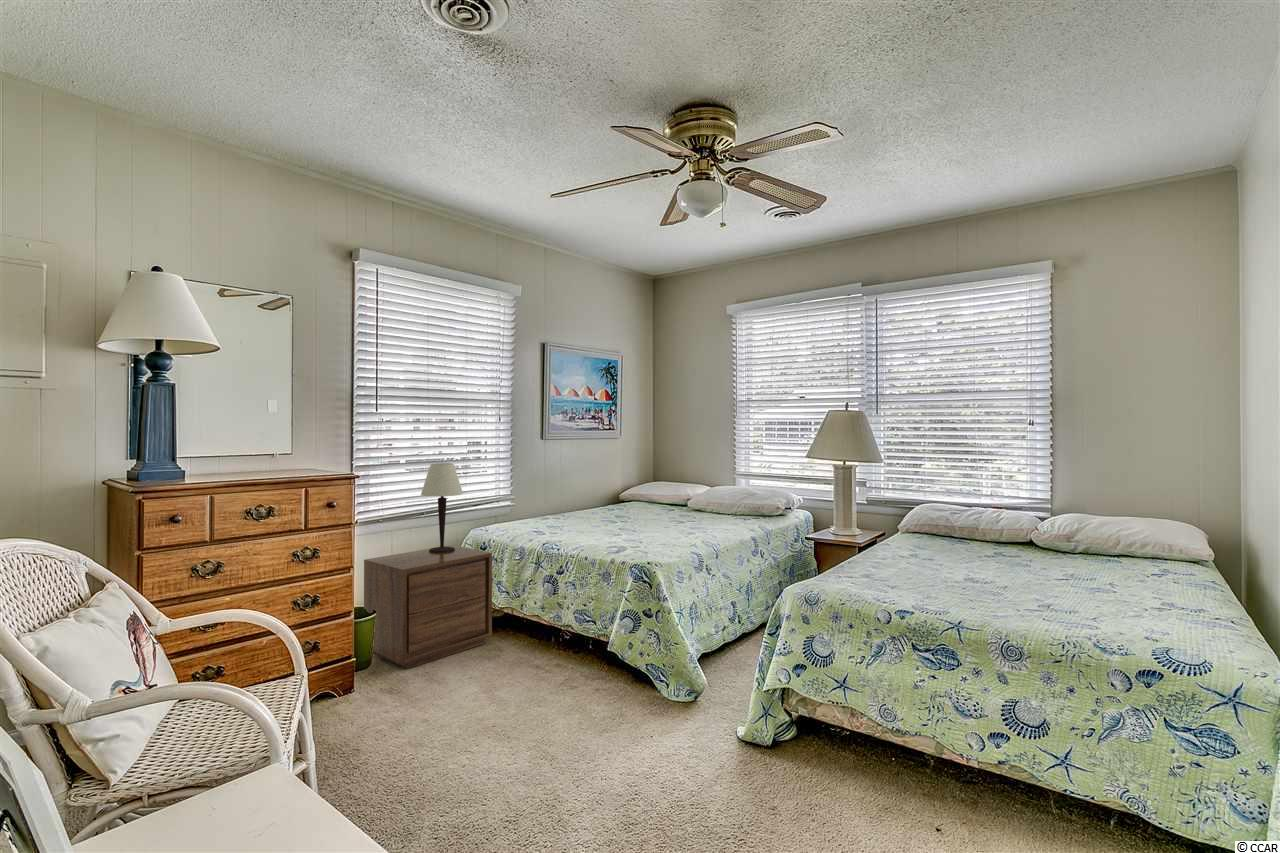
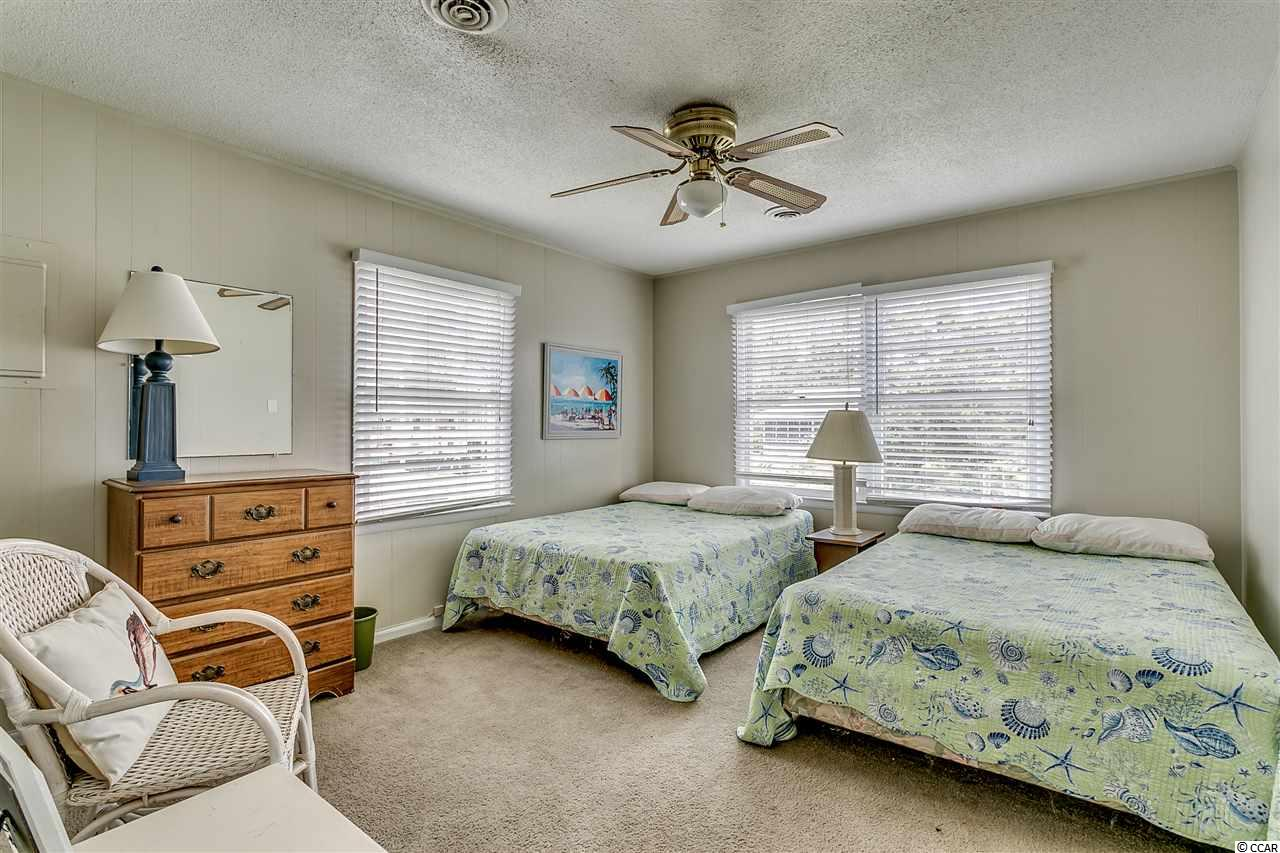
- nightstand [363,544,493,670]
- table lamp [420,462,464,553]
